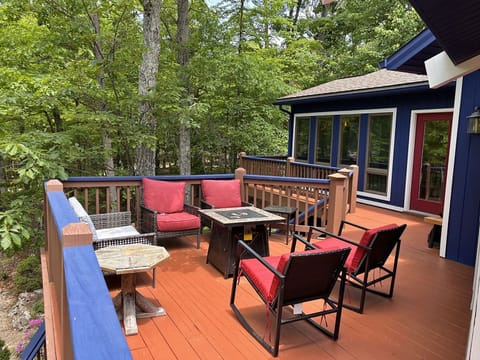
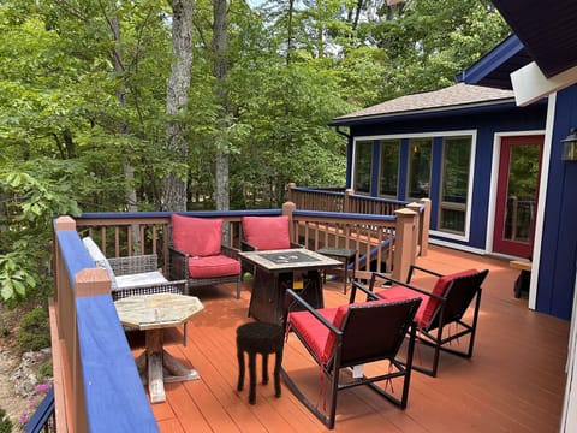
+ side table [234,320,285,405]
